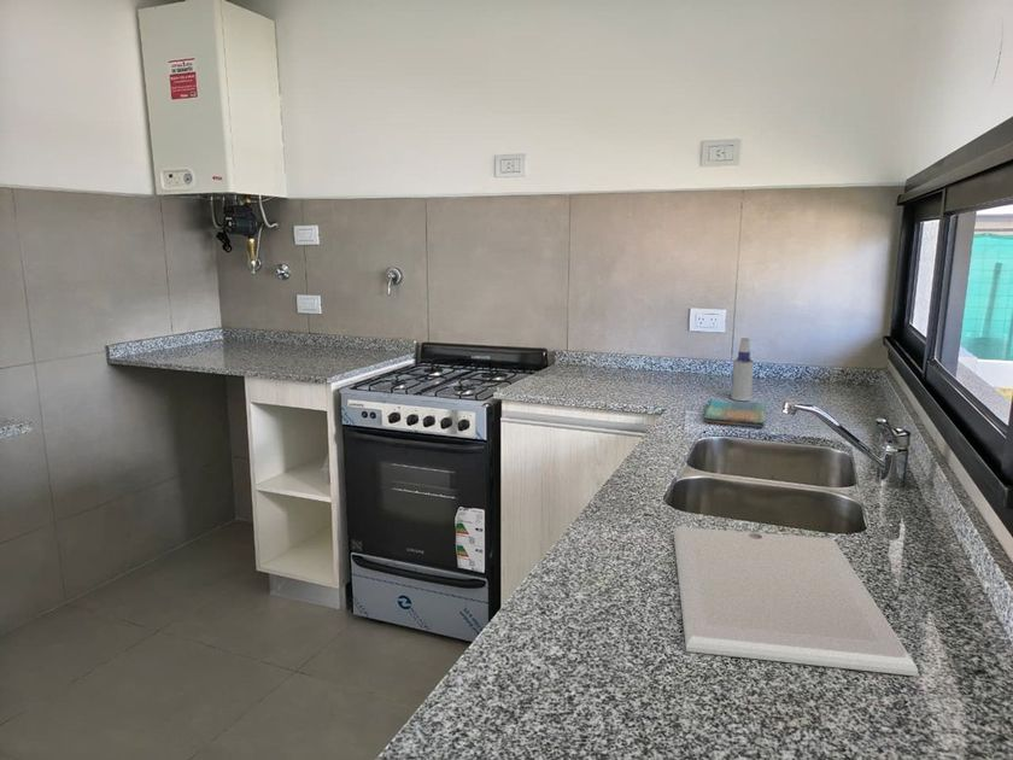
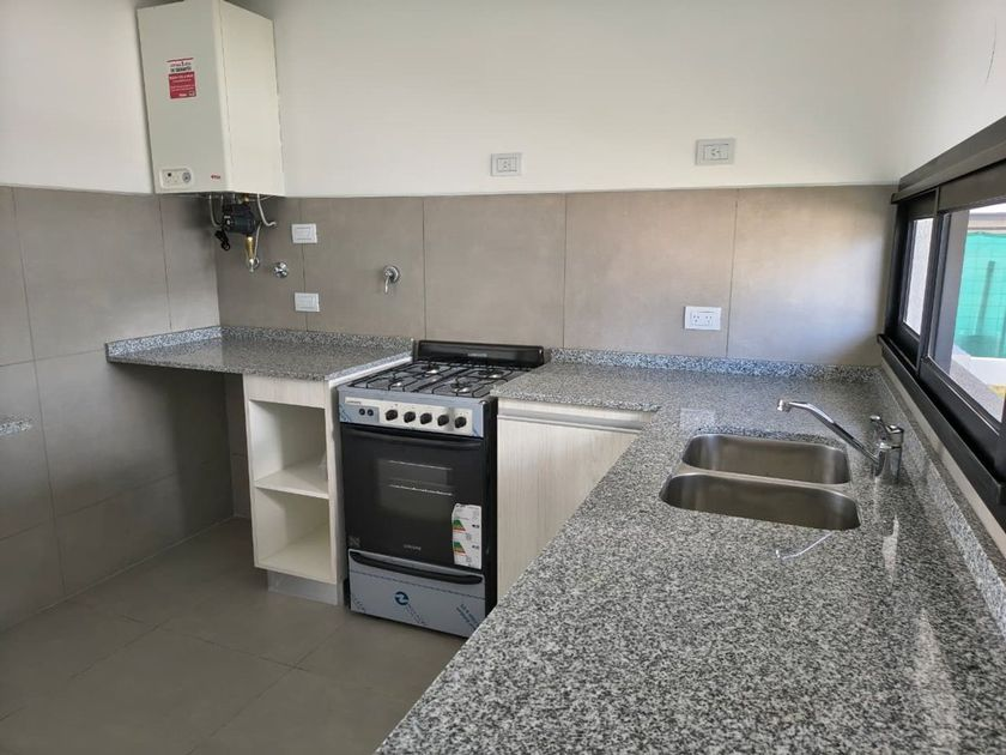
- spray bottle [730,337,755,402]
- dish towel [703,398,767,428]
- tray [672,526,919,677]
